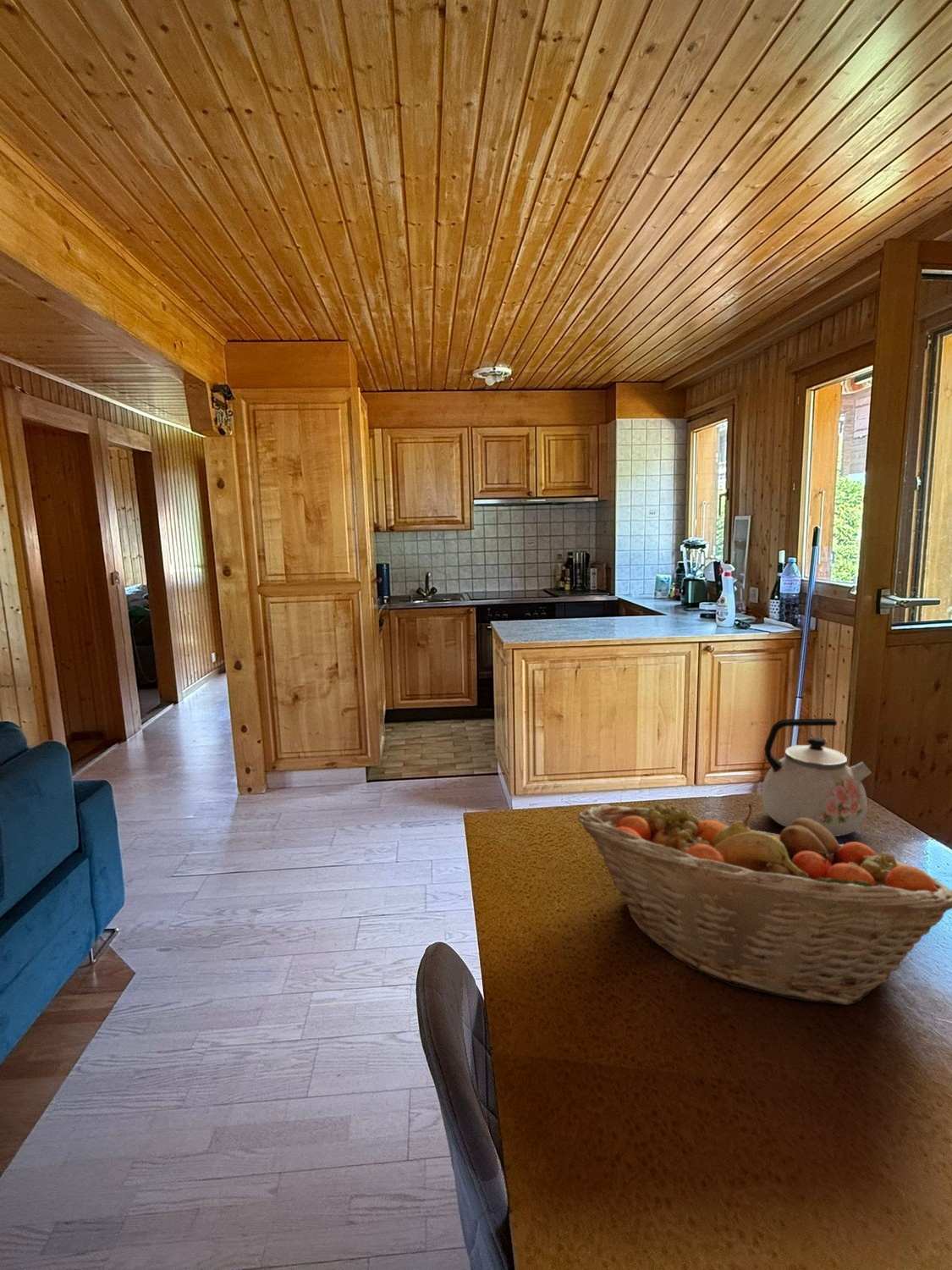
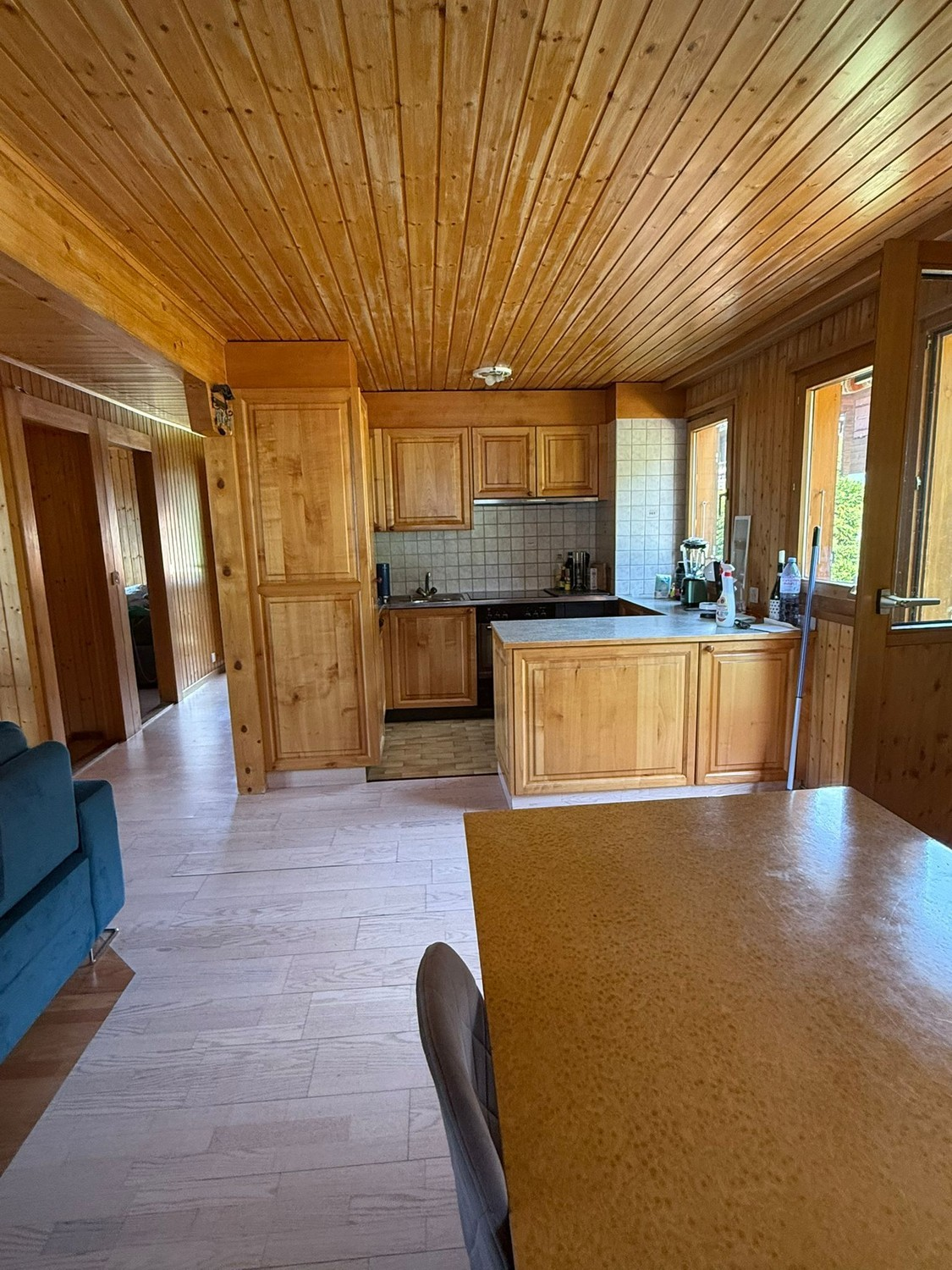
- kettle [761,718,872,837]
- fruit basket [577,803,952,1006]
